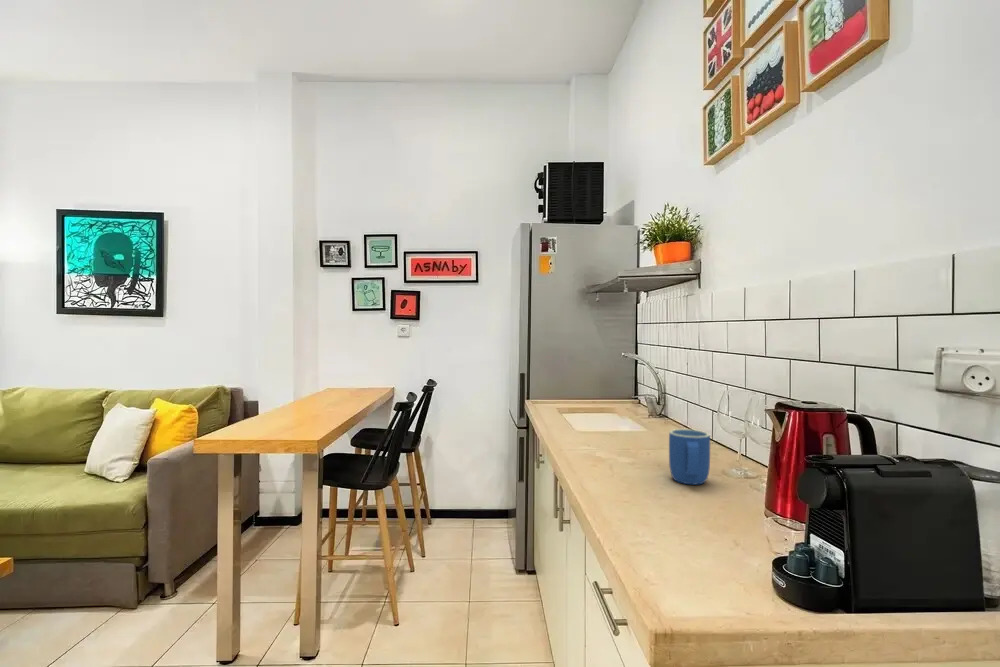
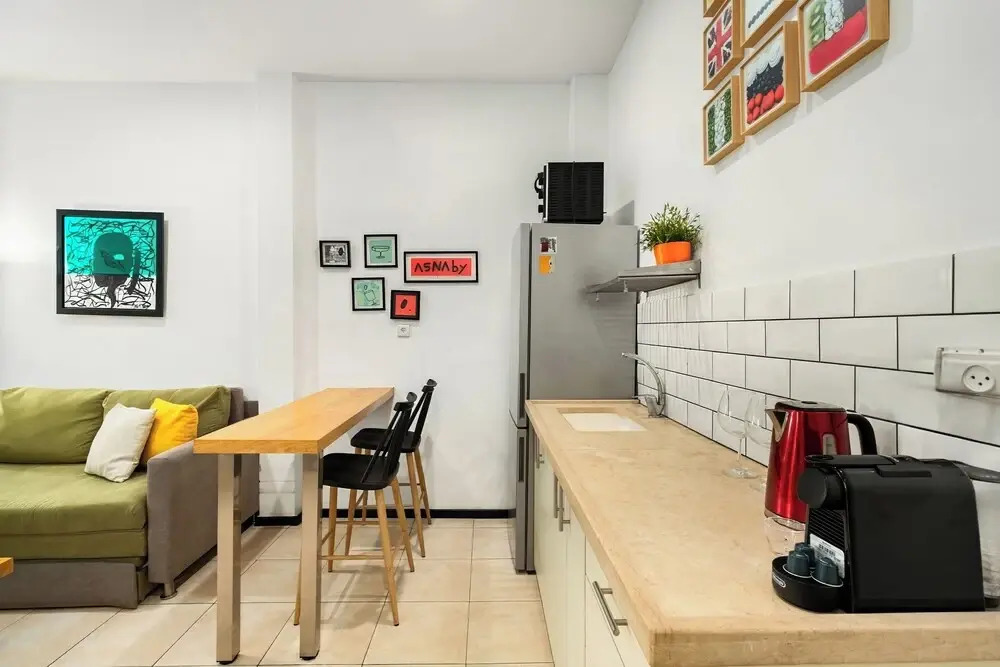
- mug [668,428,711,486]
